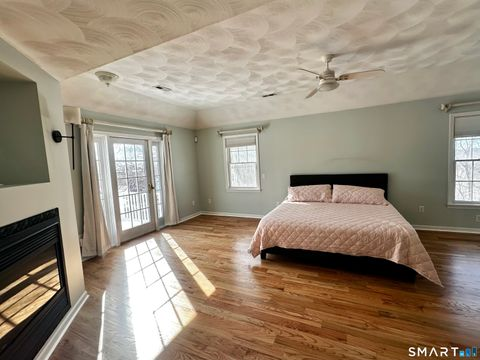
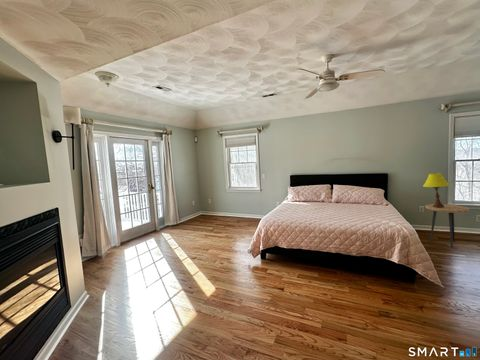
+ side table [424,203,470,249]
+ table lamp [422,172,451,208]
